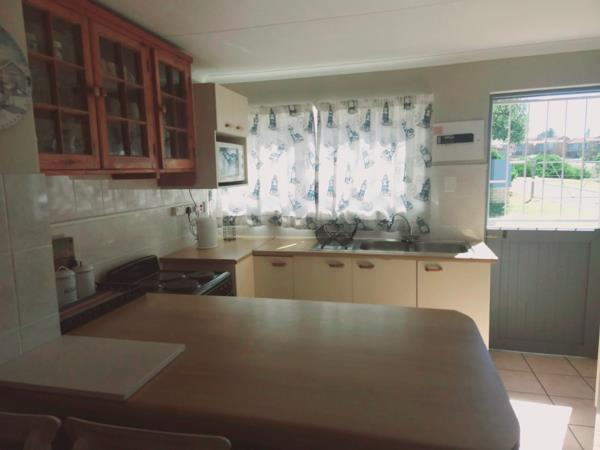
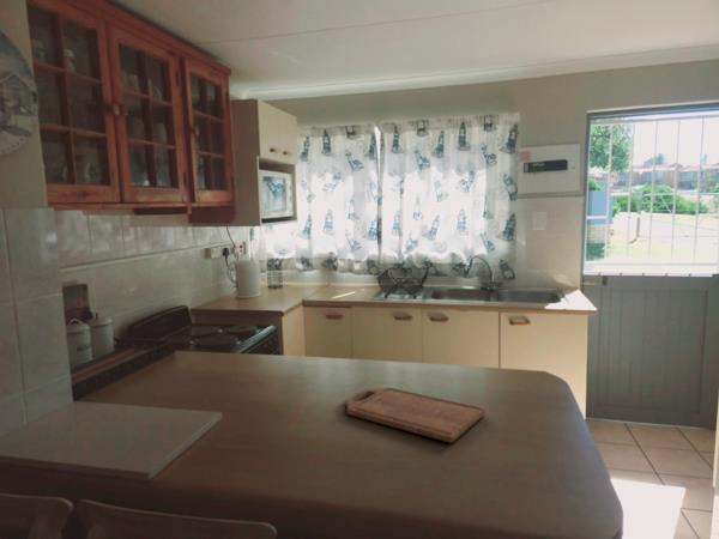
+ cutting board [344,387,487,444]
